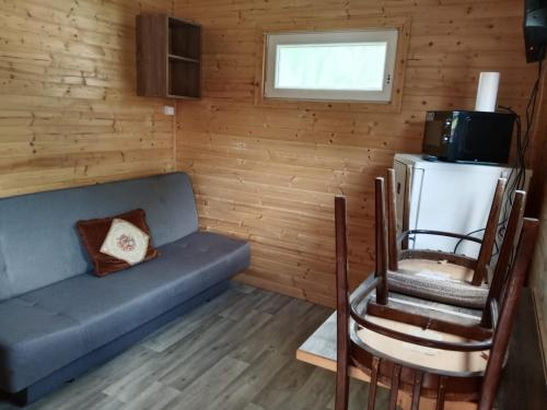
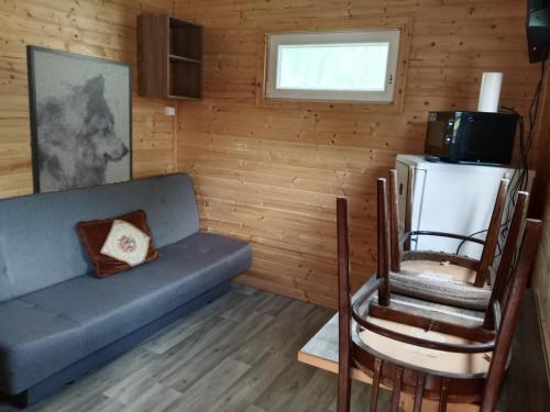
+ wall art [25,44,134,196]
